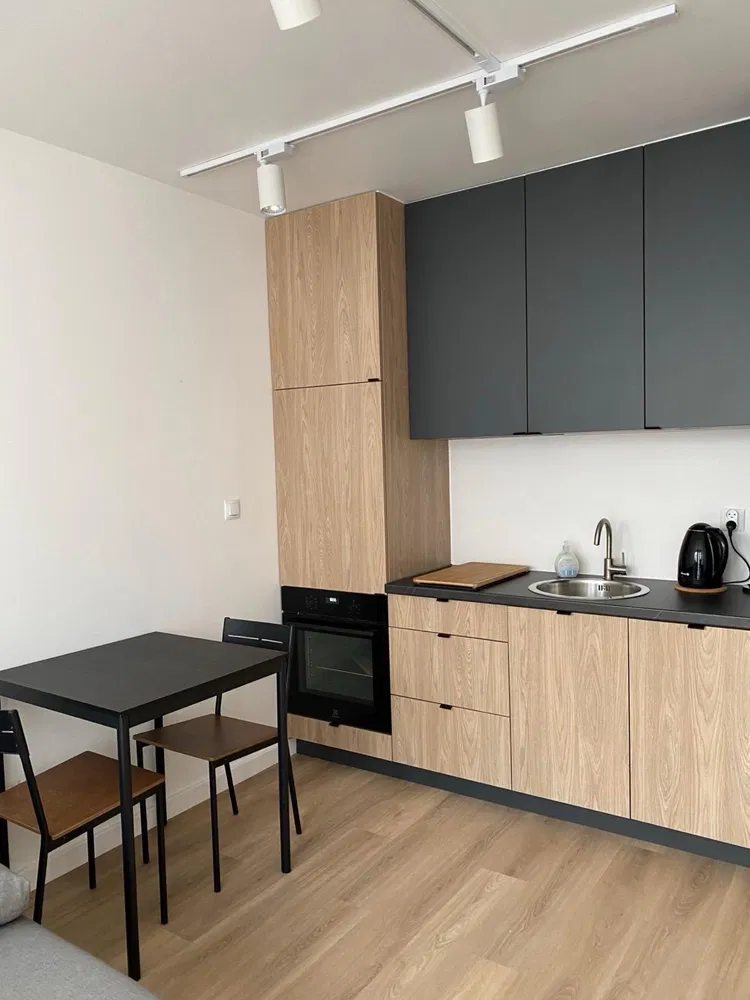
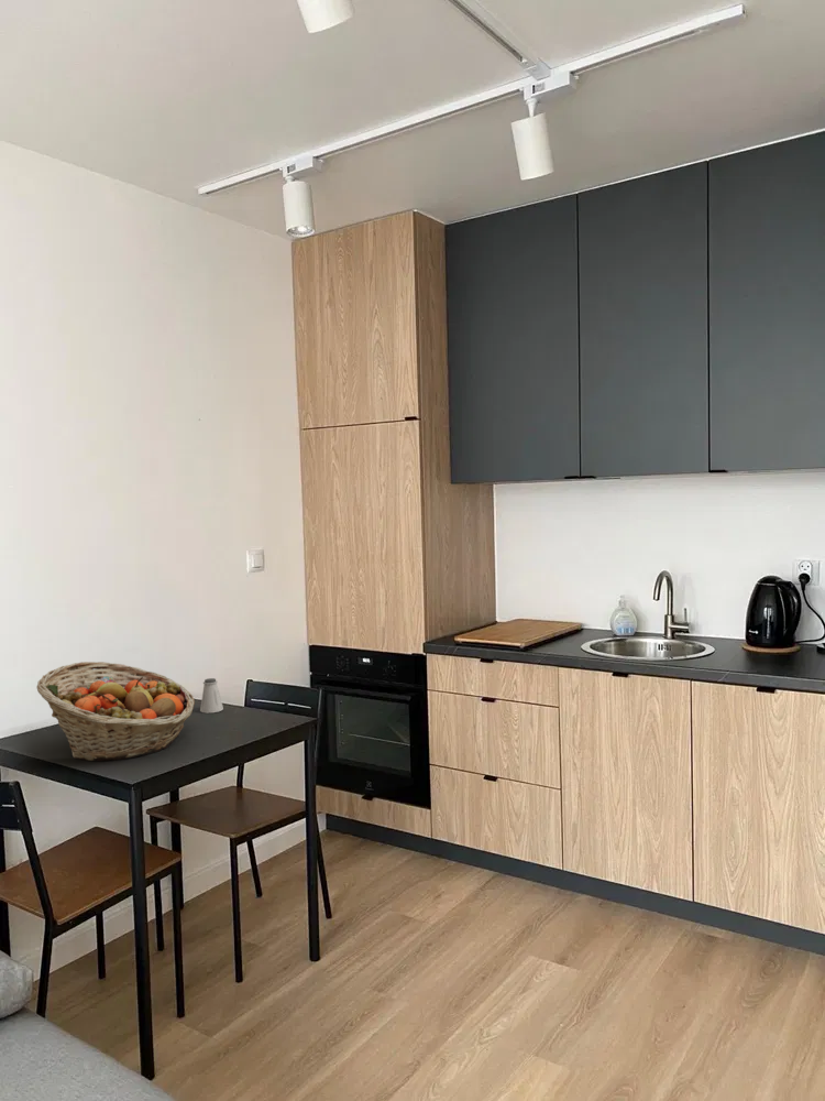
+ saltshaker [199,677,224,715]
+ fruit basket [35,661,196,762]
